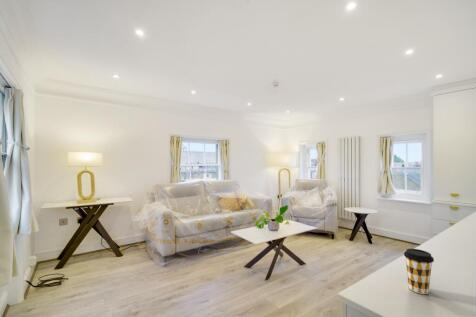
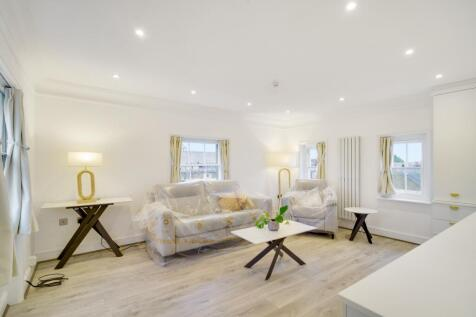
- coffee cup [403,248,435,295]
